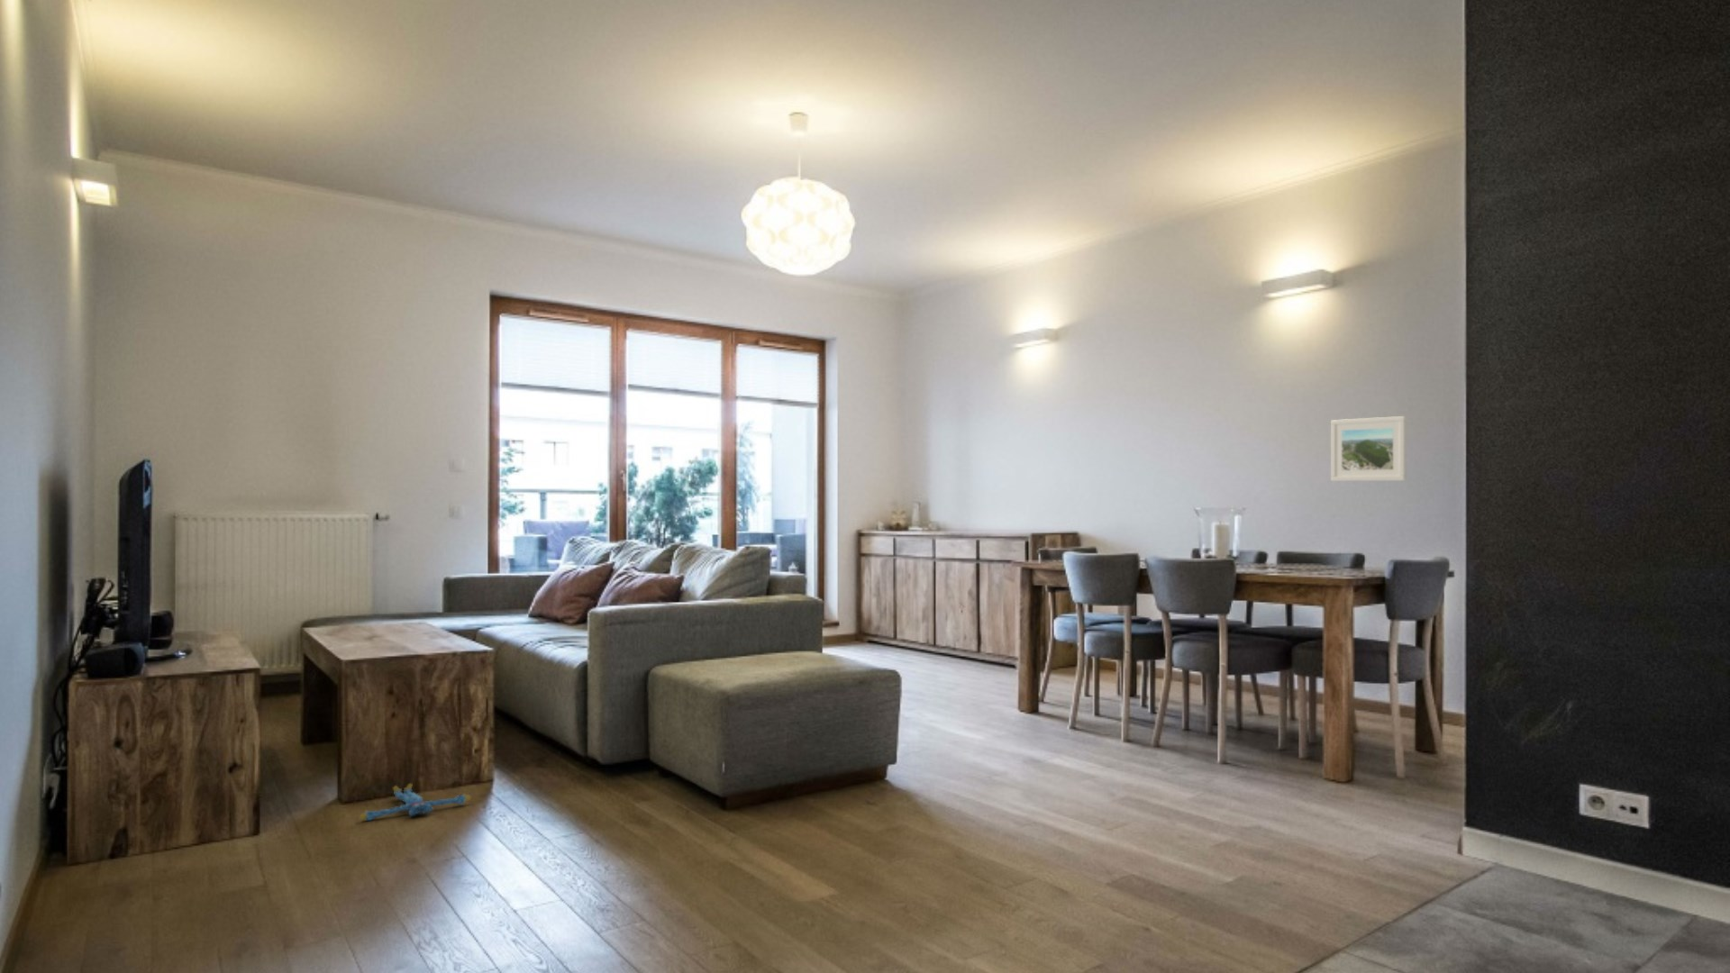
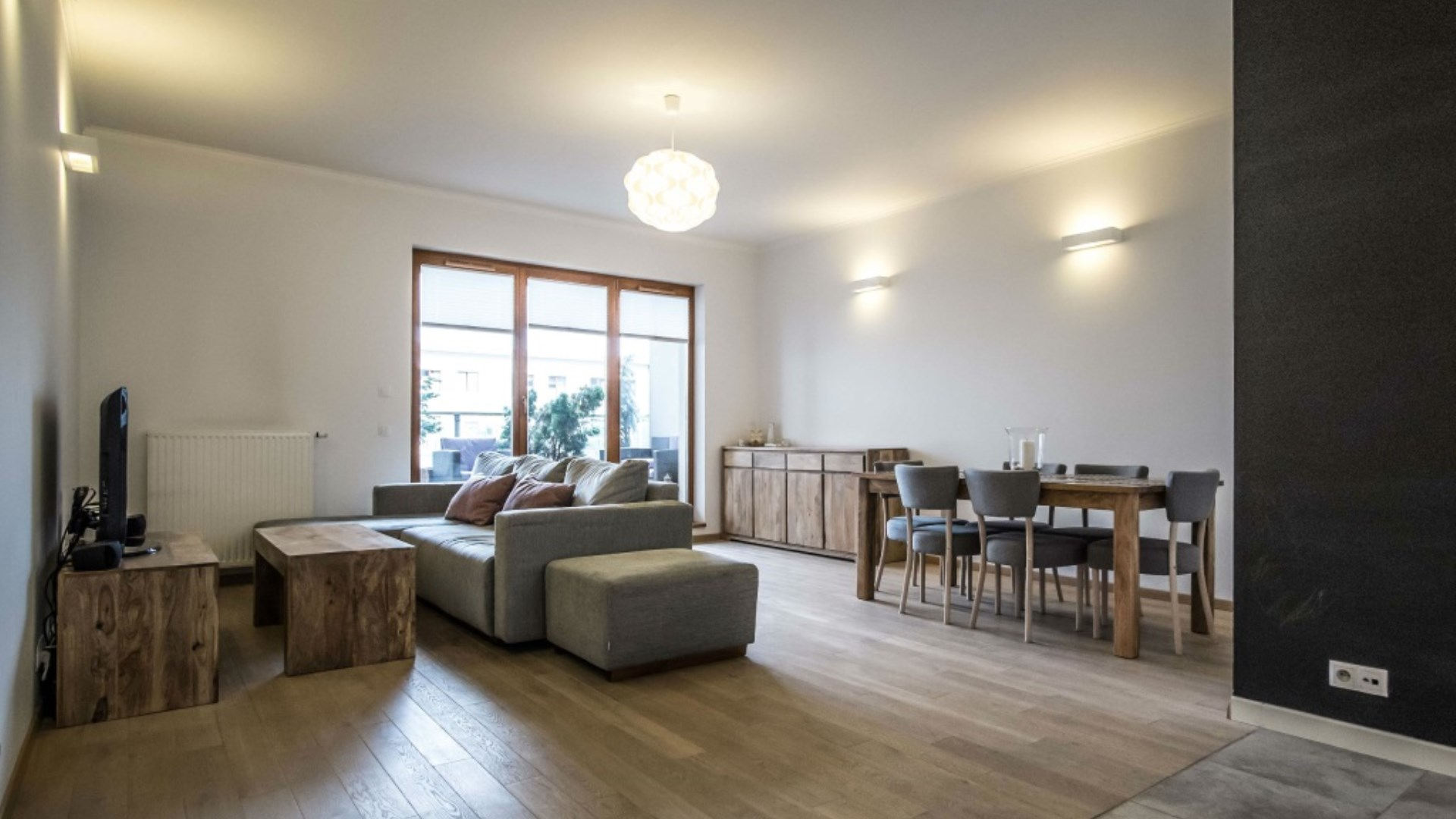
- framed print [1330,416,1408,482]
- plush toy [359,783,472,822]
